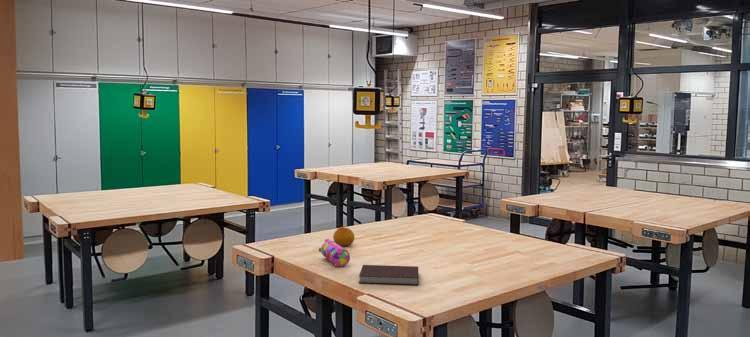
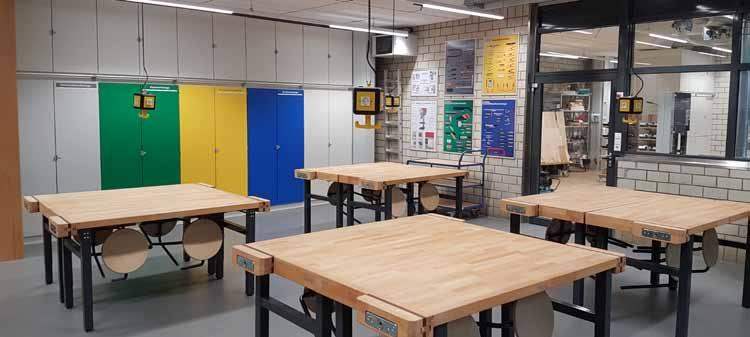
- notebook [358,264,420,286]
- pencil case [318,238,351,268]
- fruit [332,226,356,247]
